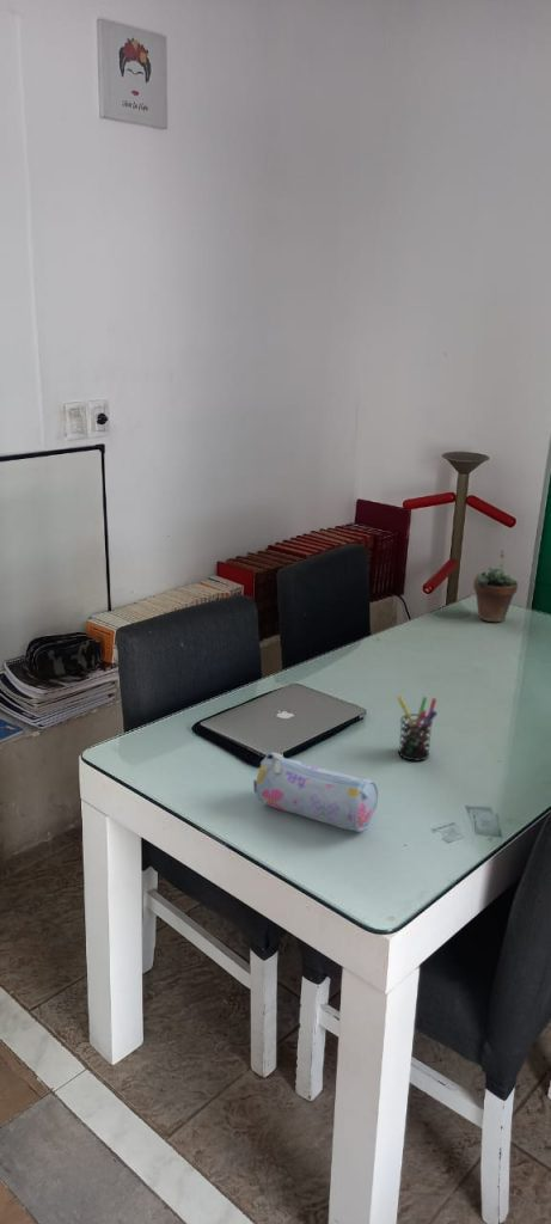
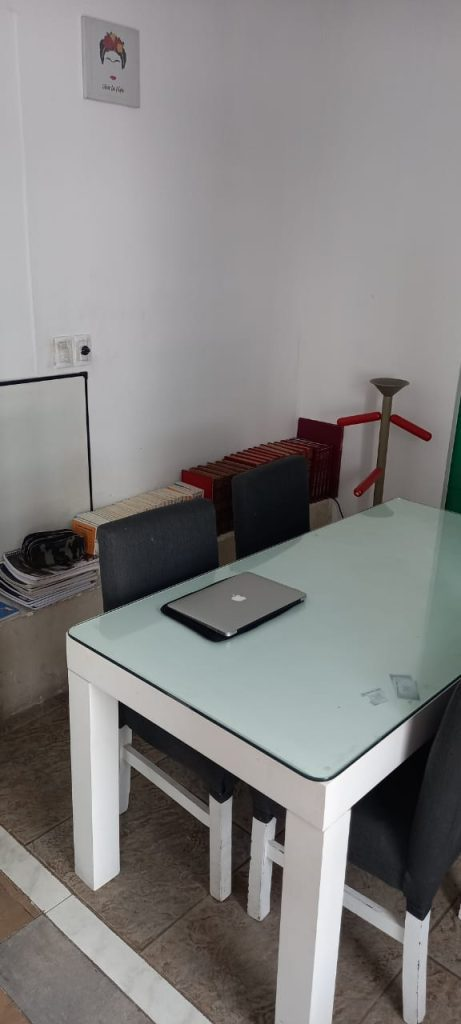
- succulent plant [472,549,519,623]
- pencil case [252,752,379,833]
- pen holder [397,694,439,763]
